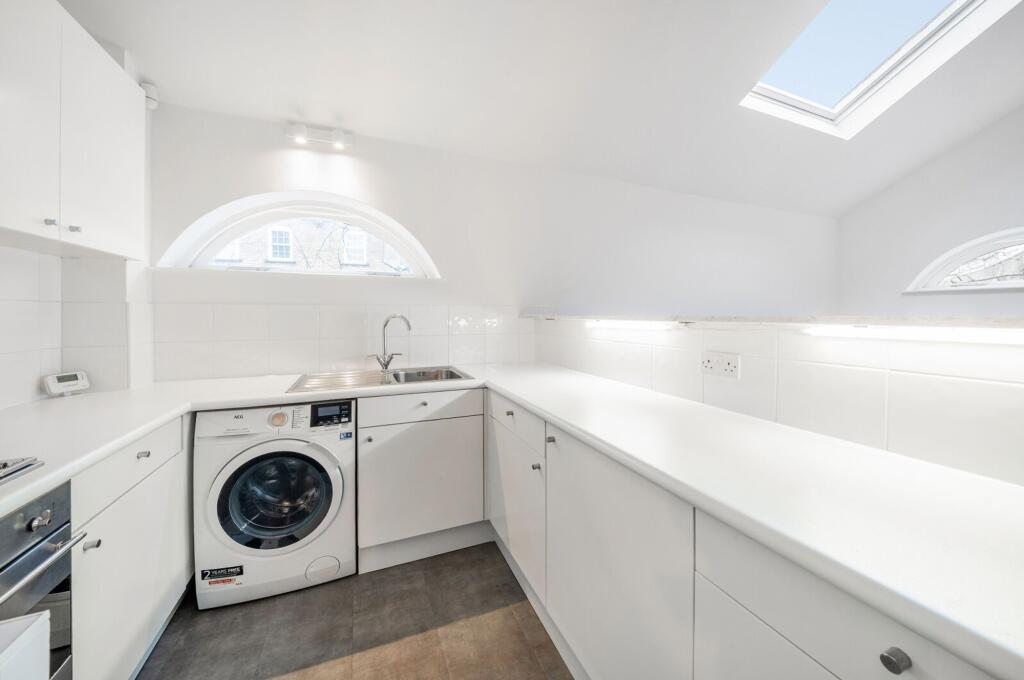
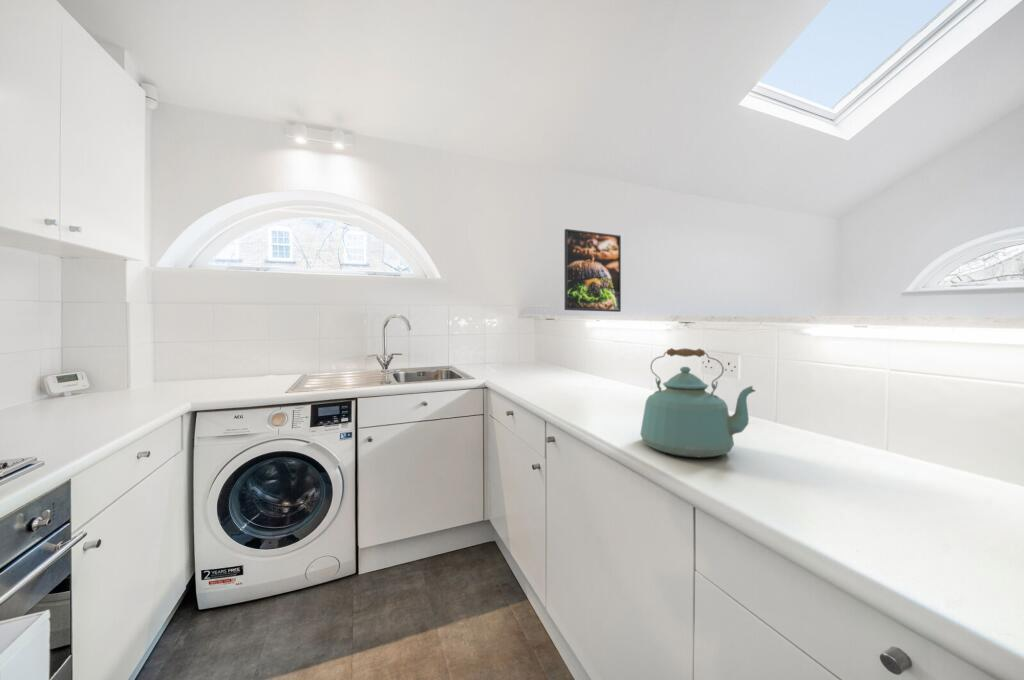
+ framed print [564,228,622,313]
+ kettle [639,347,756,459]
